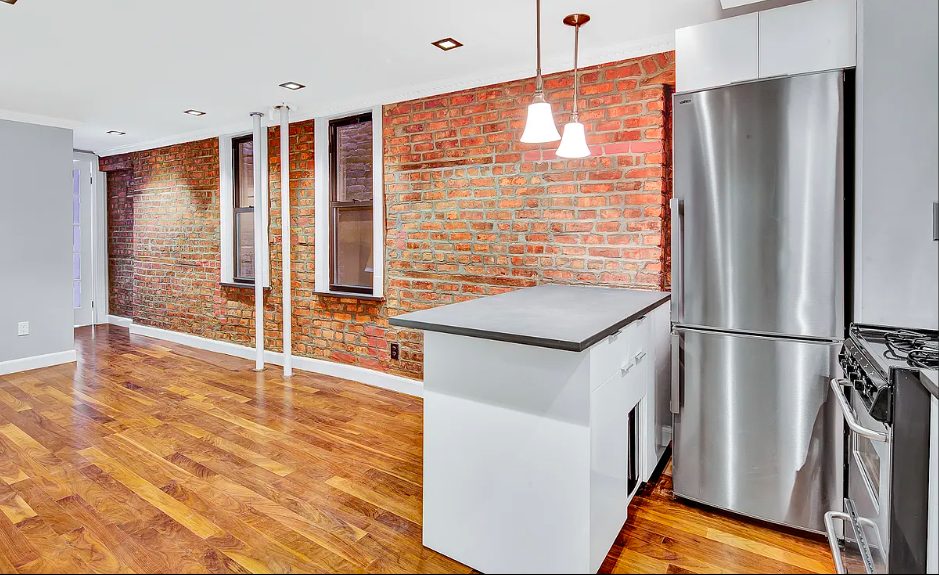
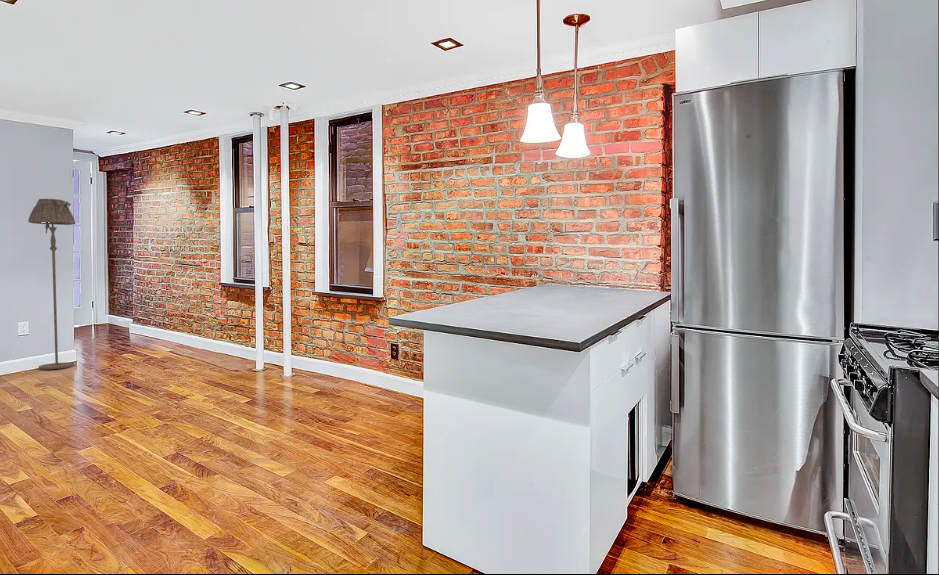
+ floor lamp [27,198,76,370]
